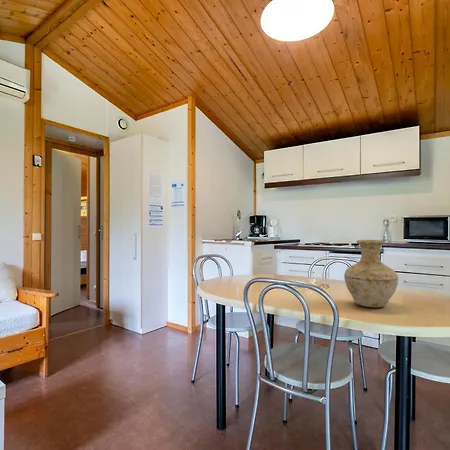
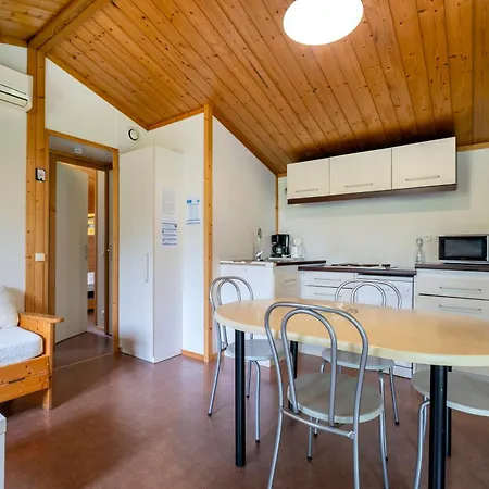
- vase [343,239,399,308]
